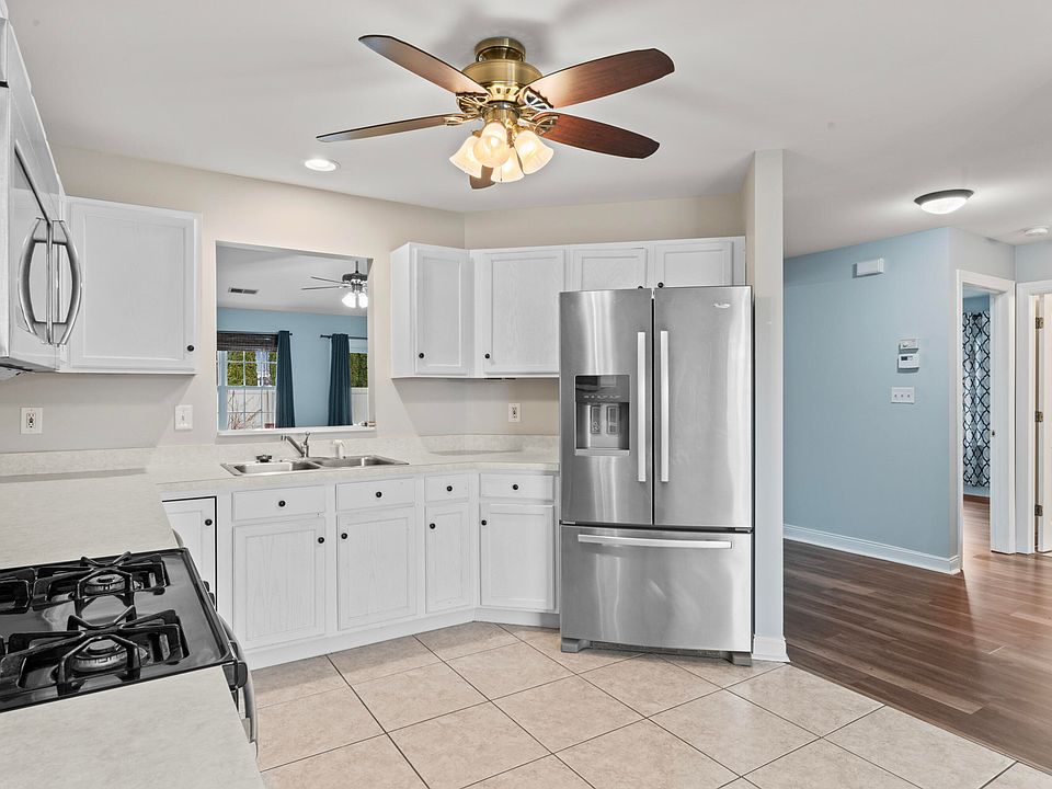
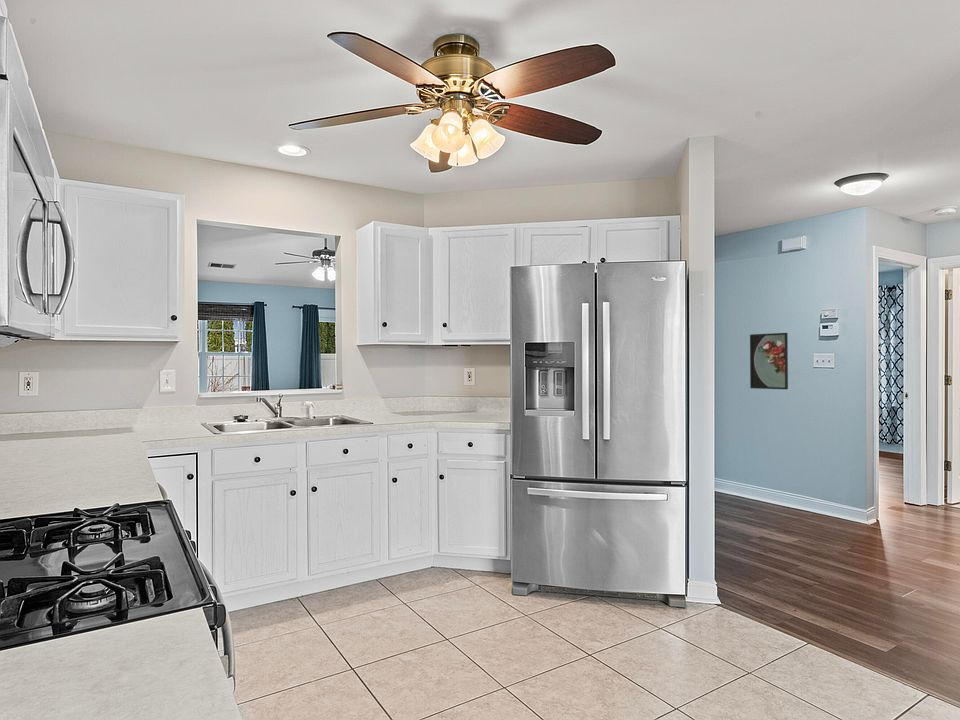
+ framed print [749,332,789,390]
